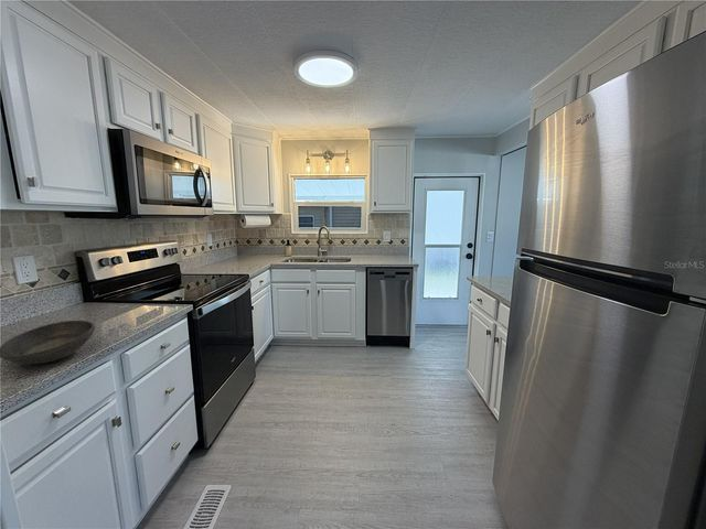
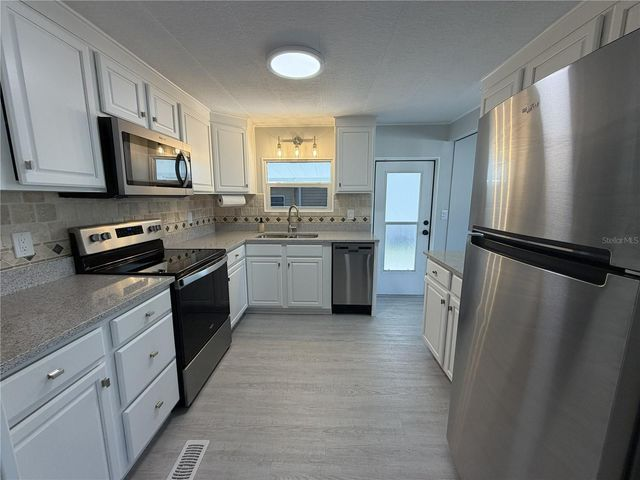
- bowl [0,320,96,365]
